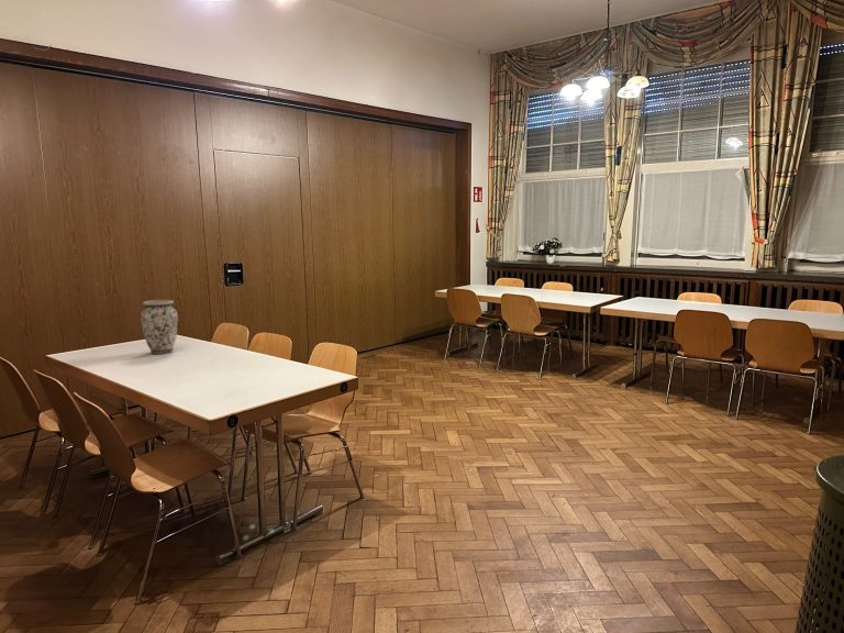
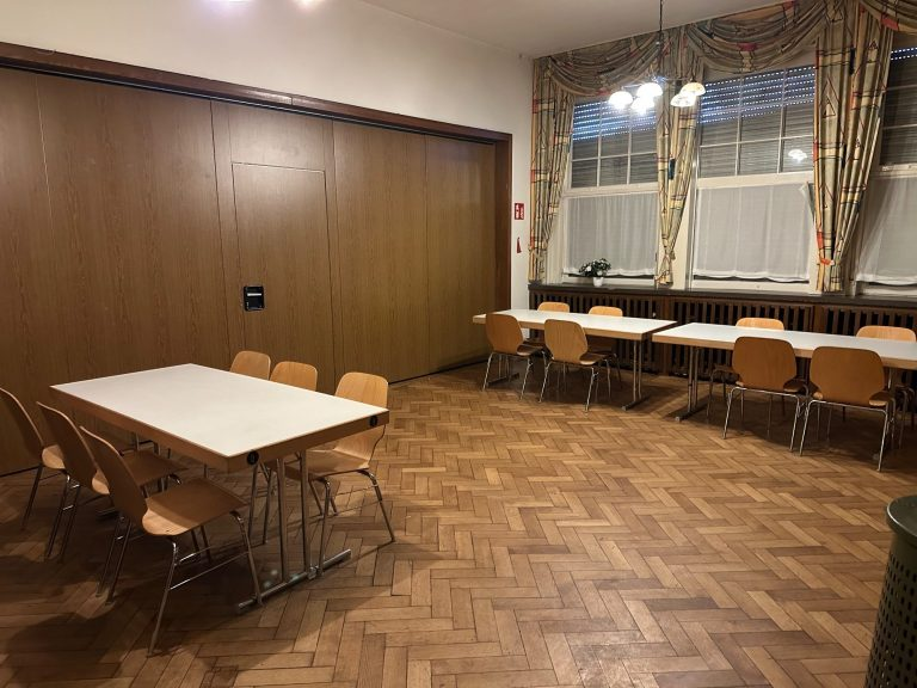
- vase [140,299,179,355]
